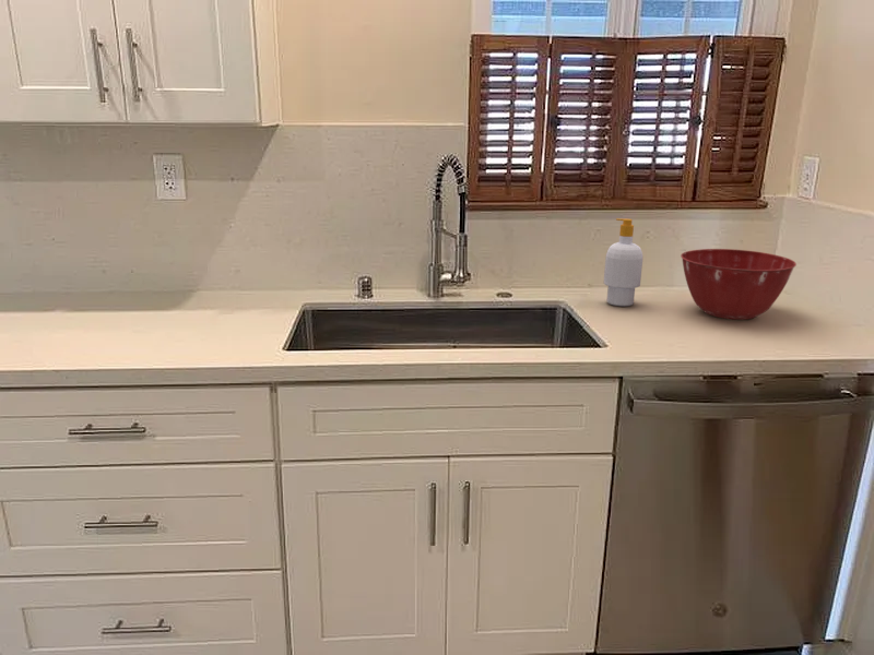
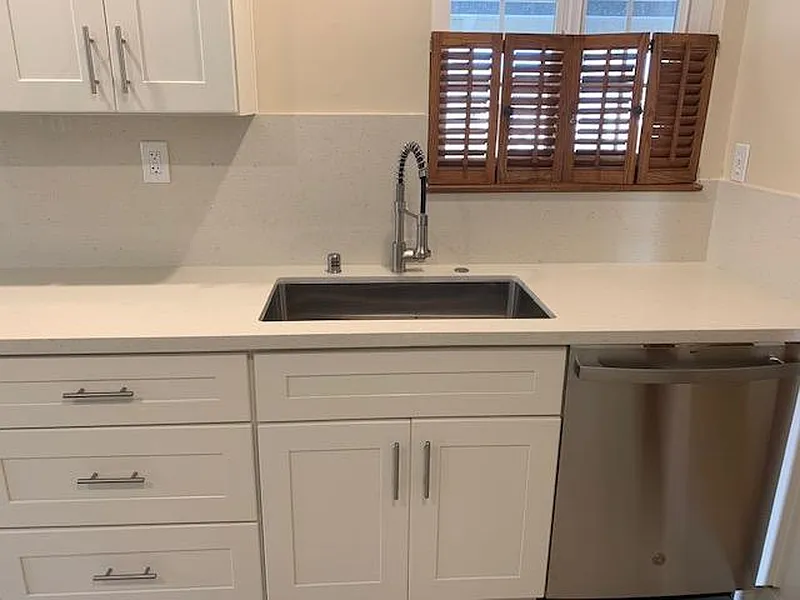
- mixing bowl [680,248,798,321]
- soap bottle [603,217,643,307]
